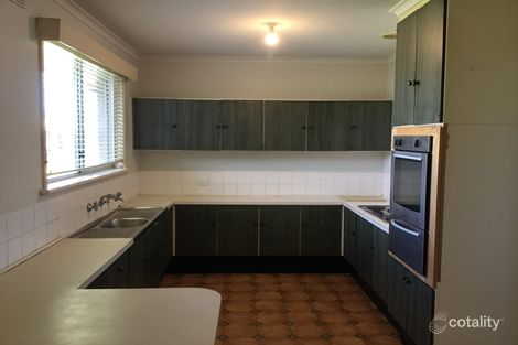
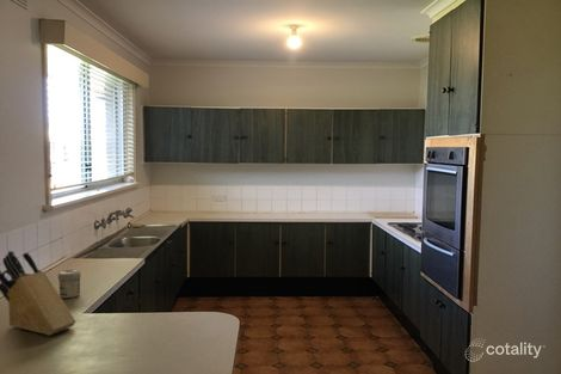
+ jar [57,269,82,299]
+ knife block [0,250,78,336]
